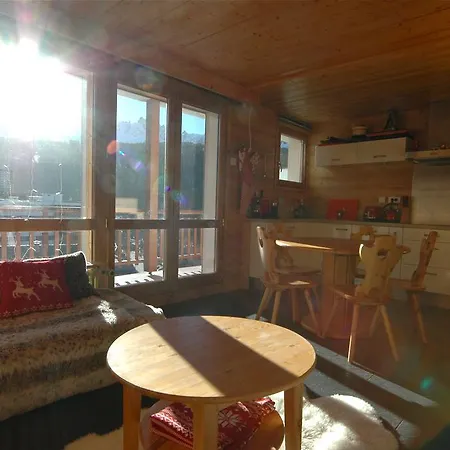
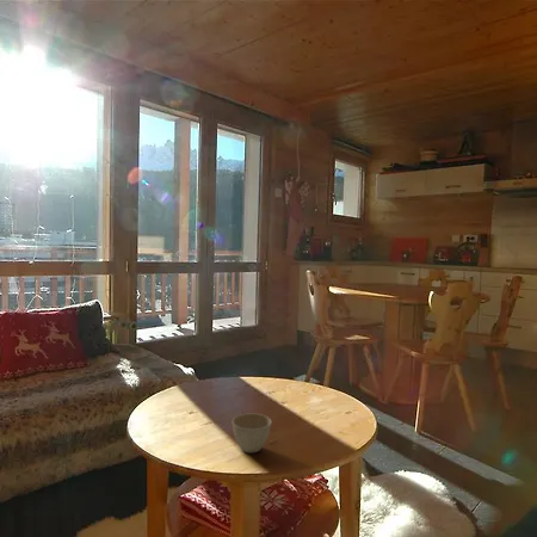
+ flower pot [232,413,272,453]
